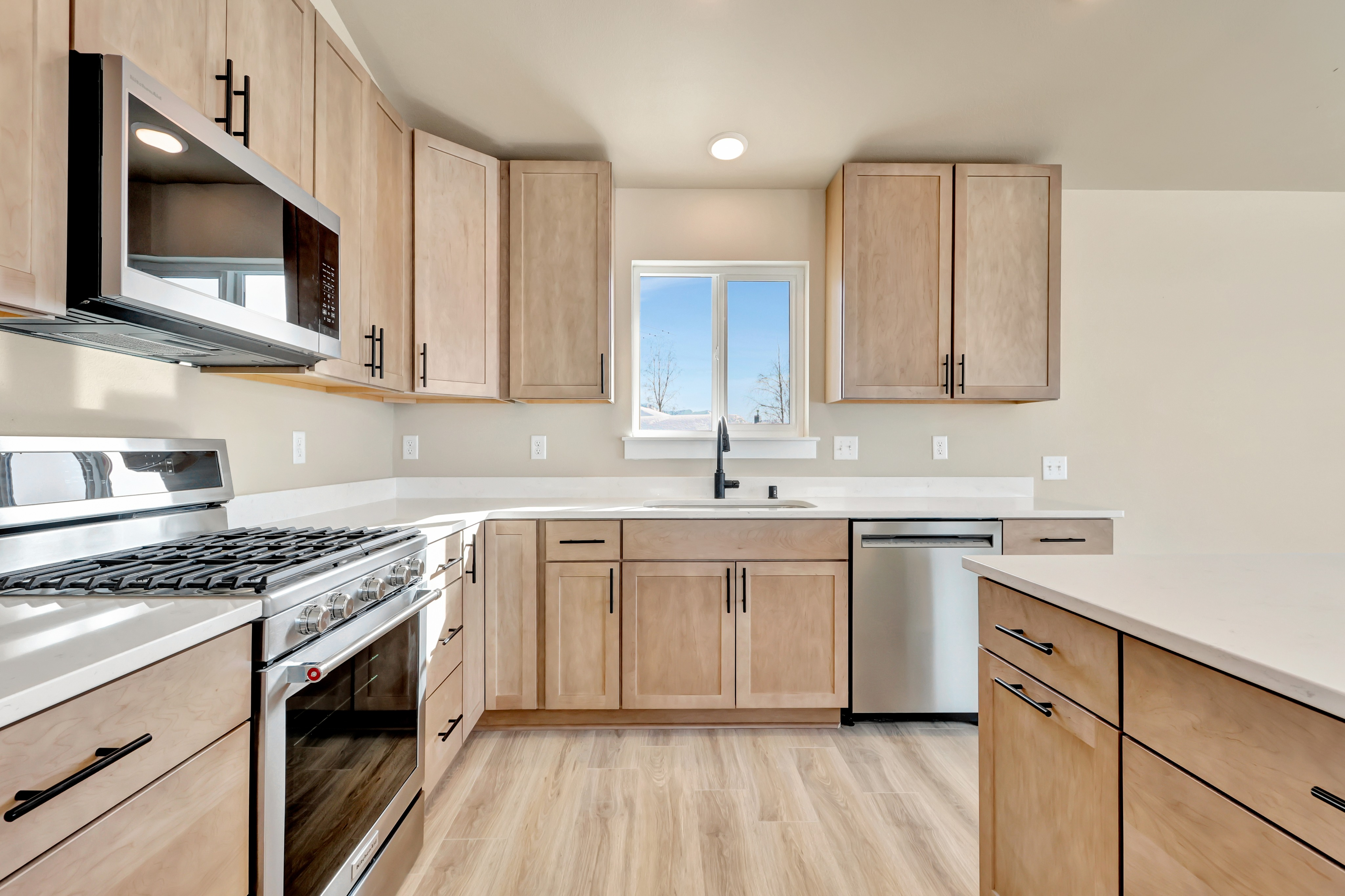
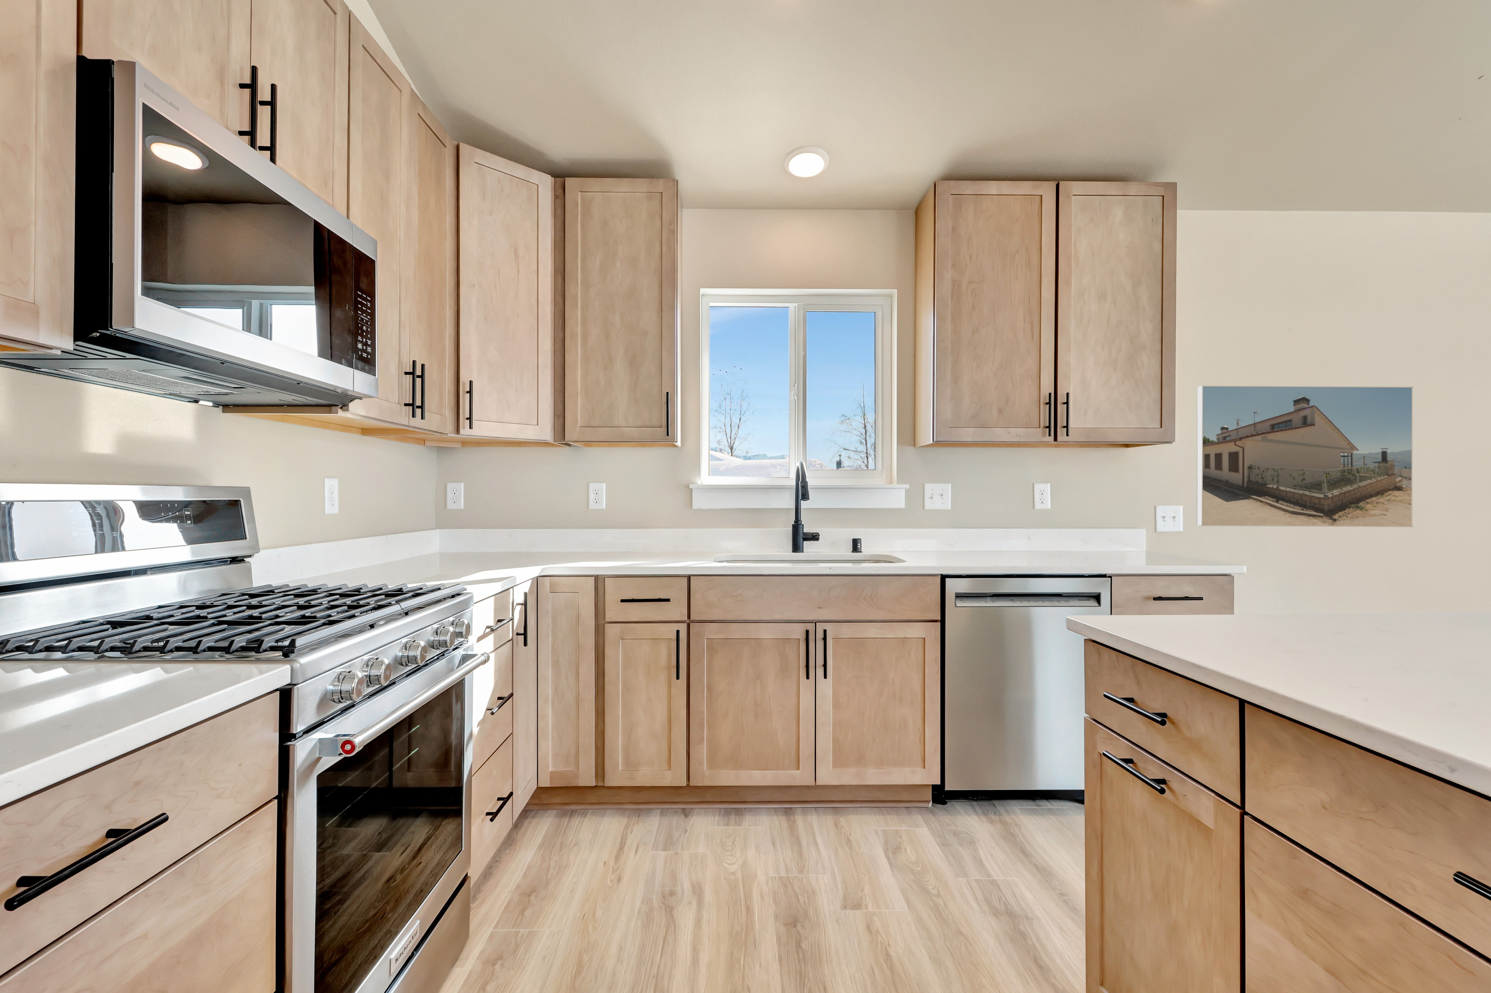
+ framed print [1196,386,1413,528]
